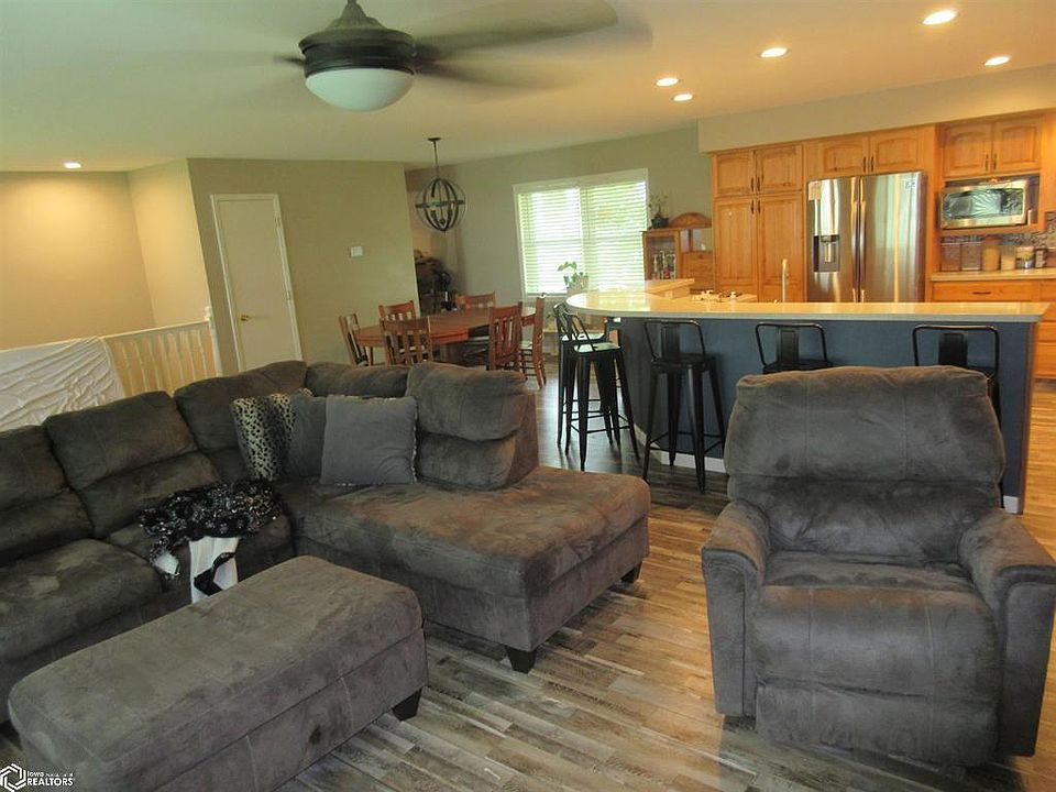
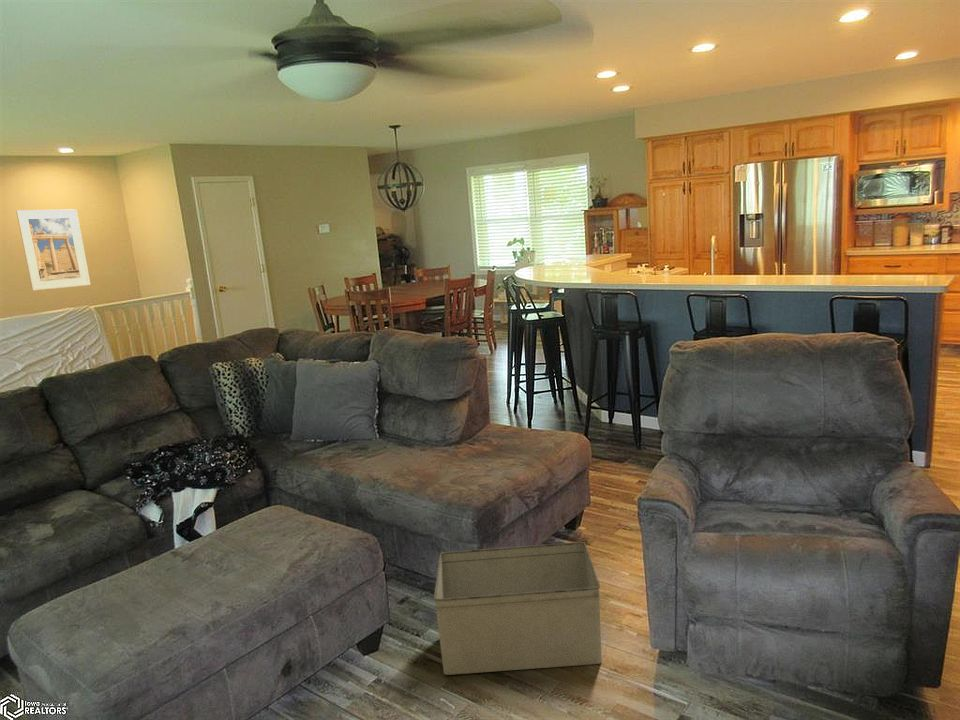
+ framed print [15,208,91,291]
+ storage bin [433,541,603,676]
